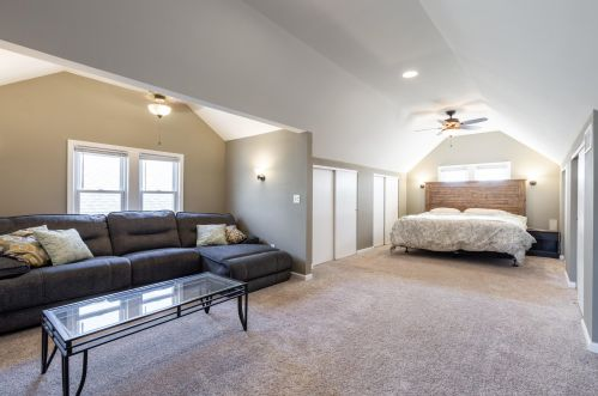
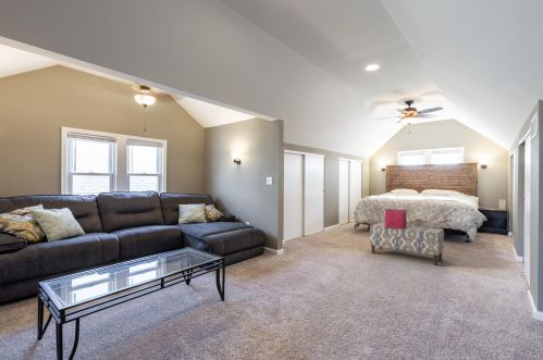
+ bench [369,221,445,266]
+ storage bin [384,208,408,229]
